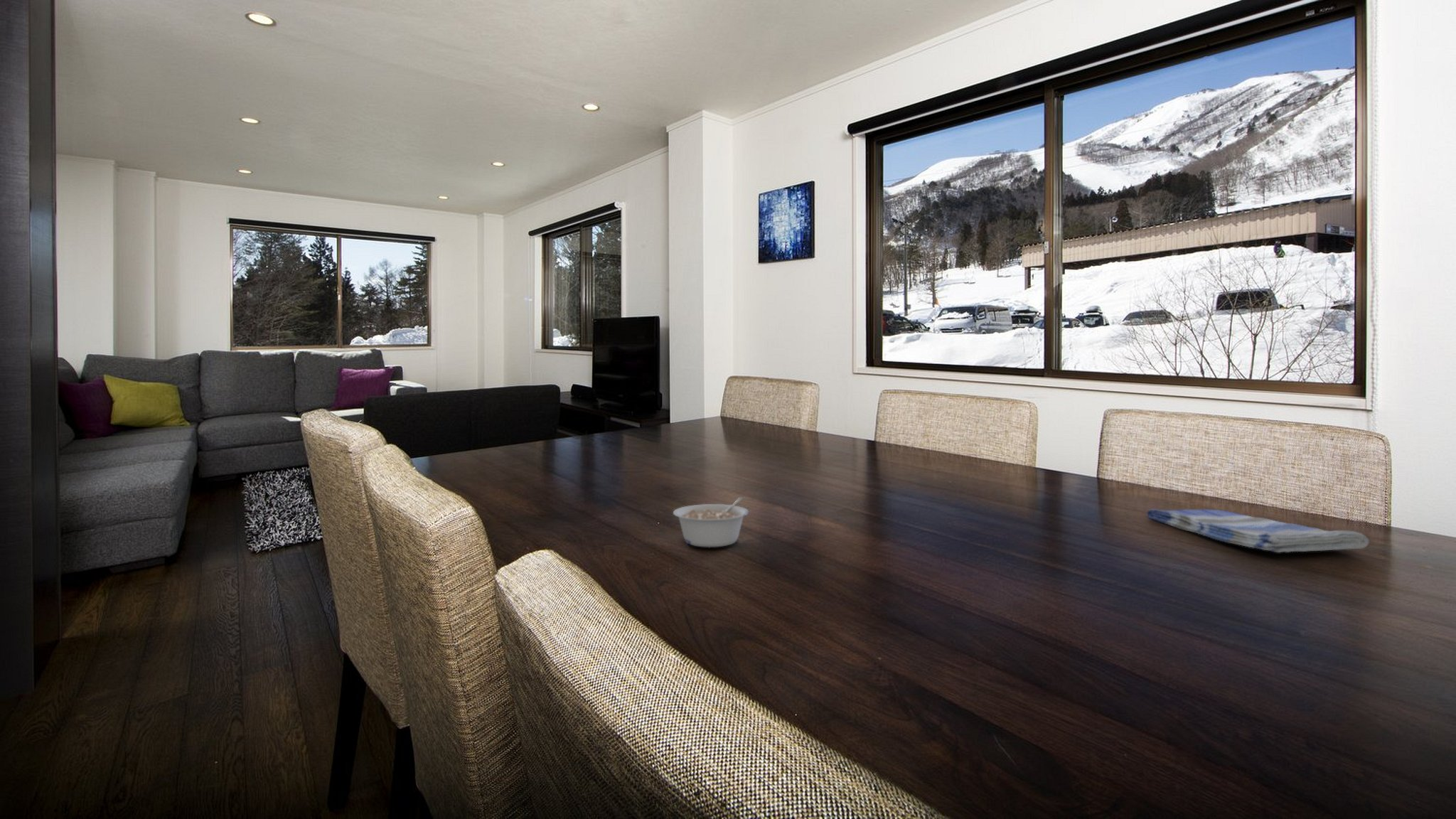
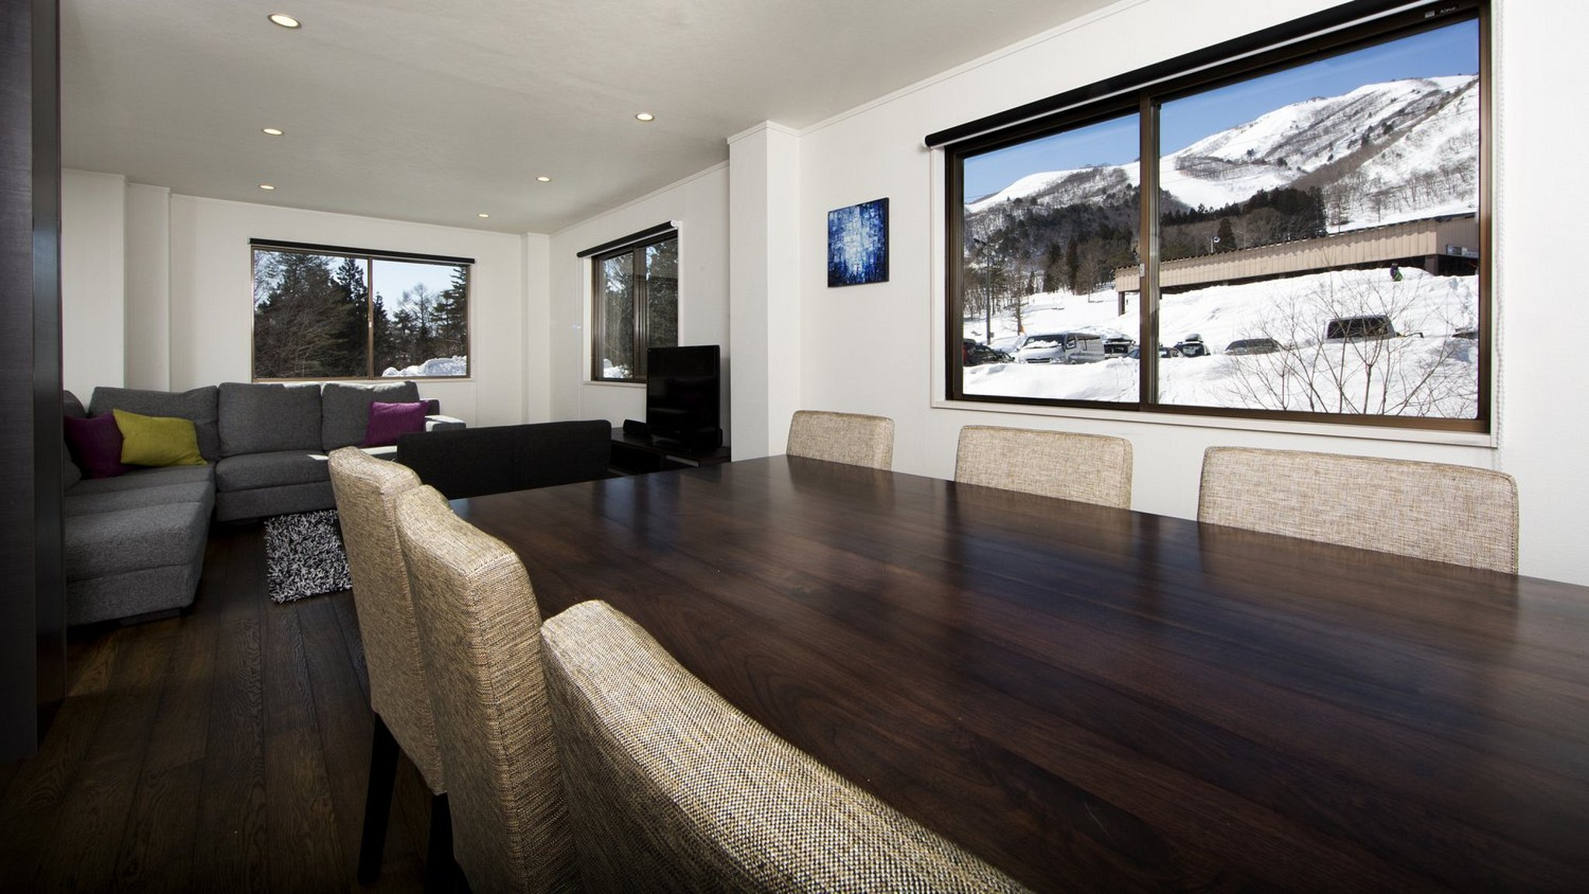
- dish towel [1147,508,1370,553]
- legume [673,496,749,548]
